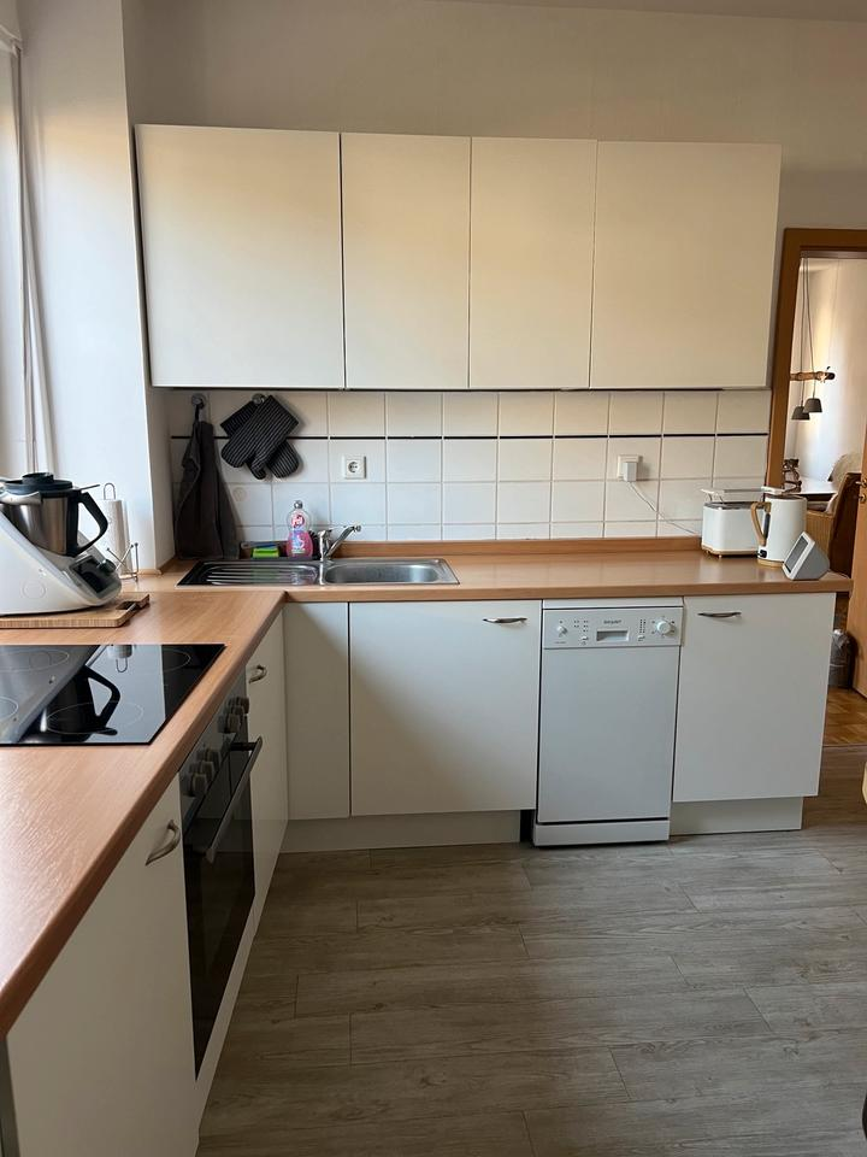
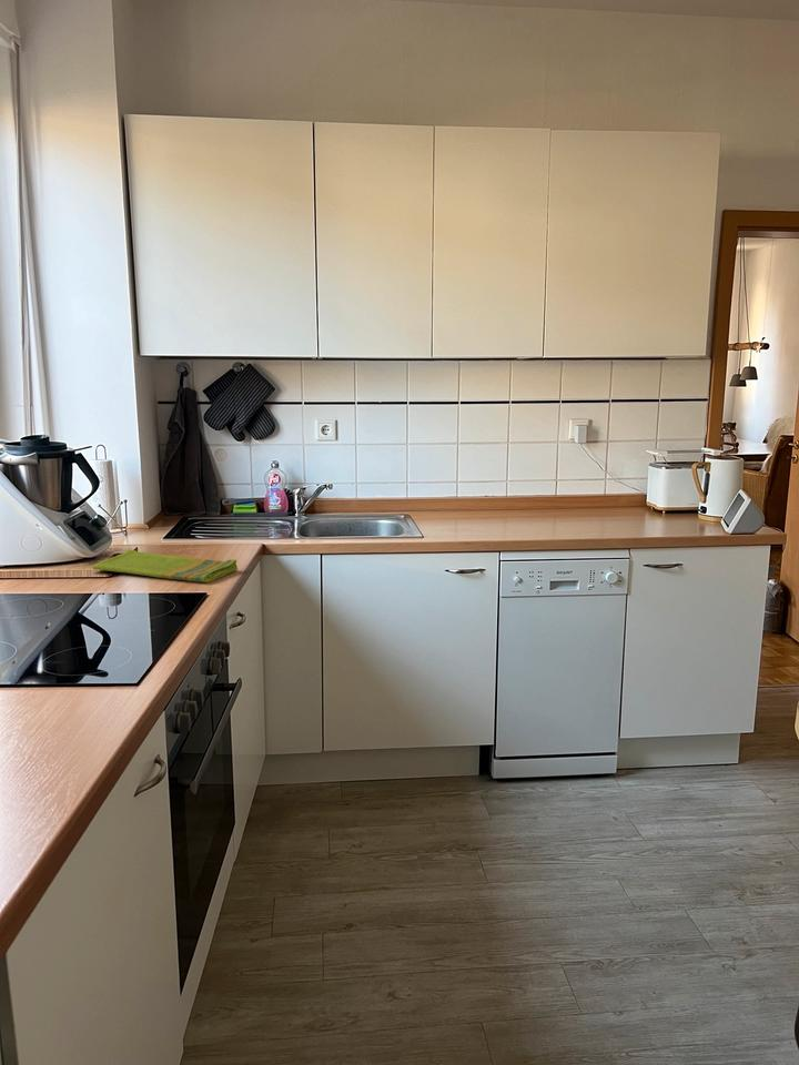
+ dish towel [92,548,239,584]
